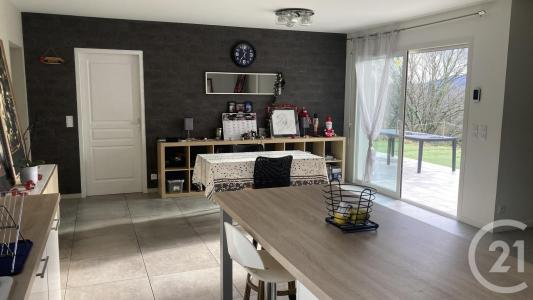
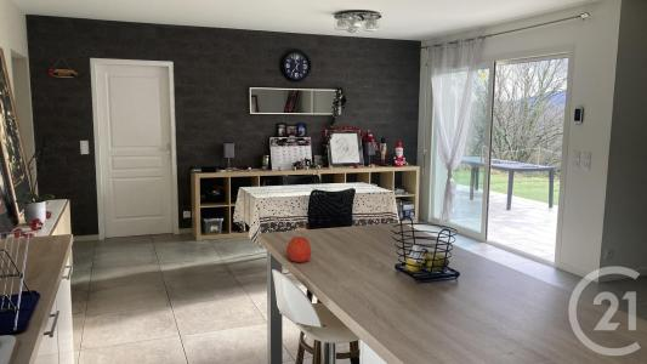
+ apple [285,235,312,263]
